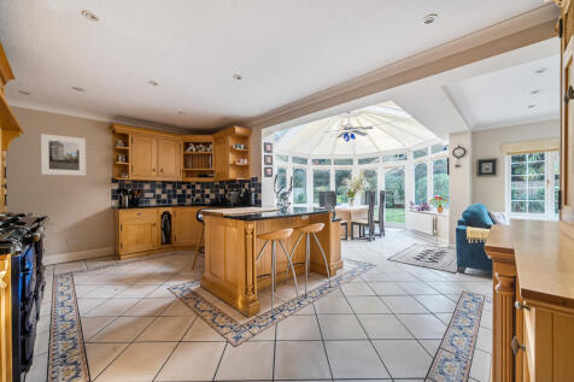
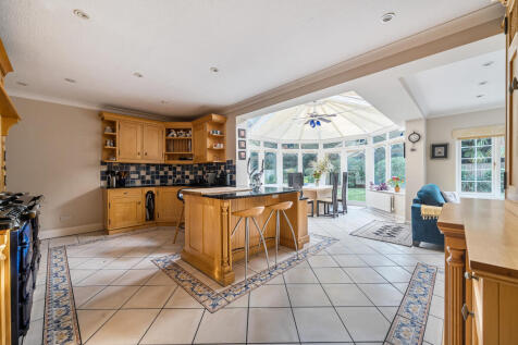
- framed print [40,133,87,177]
